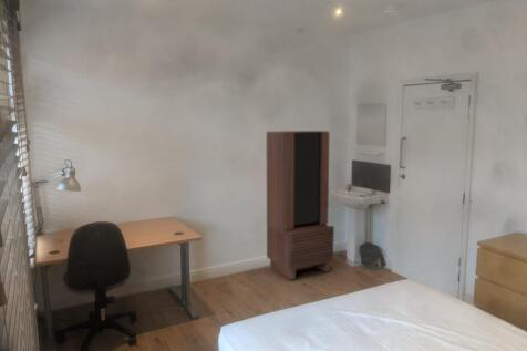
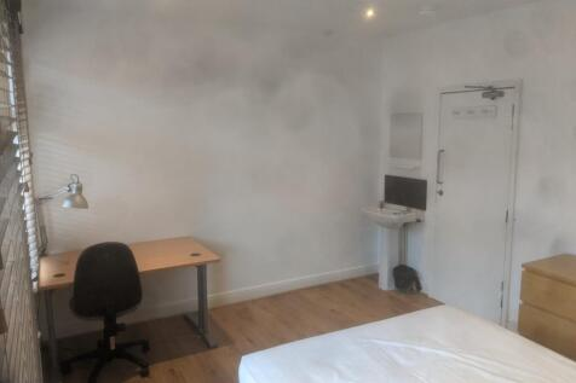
- bookcase [266,130,335,281]
